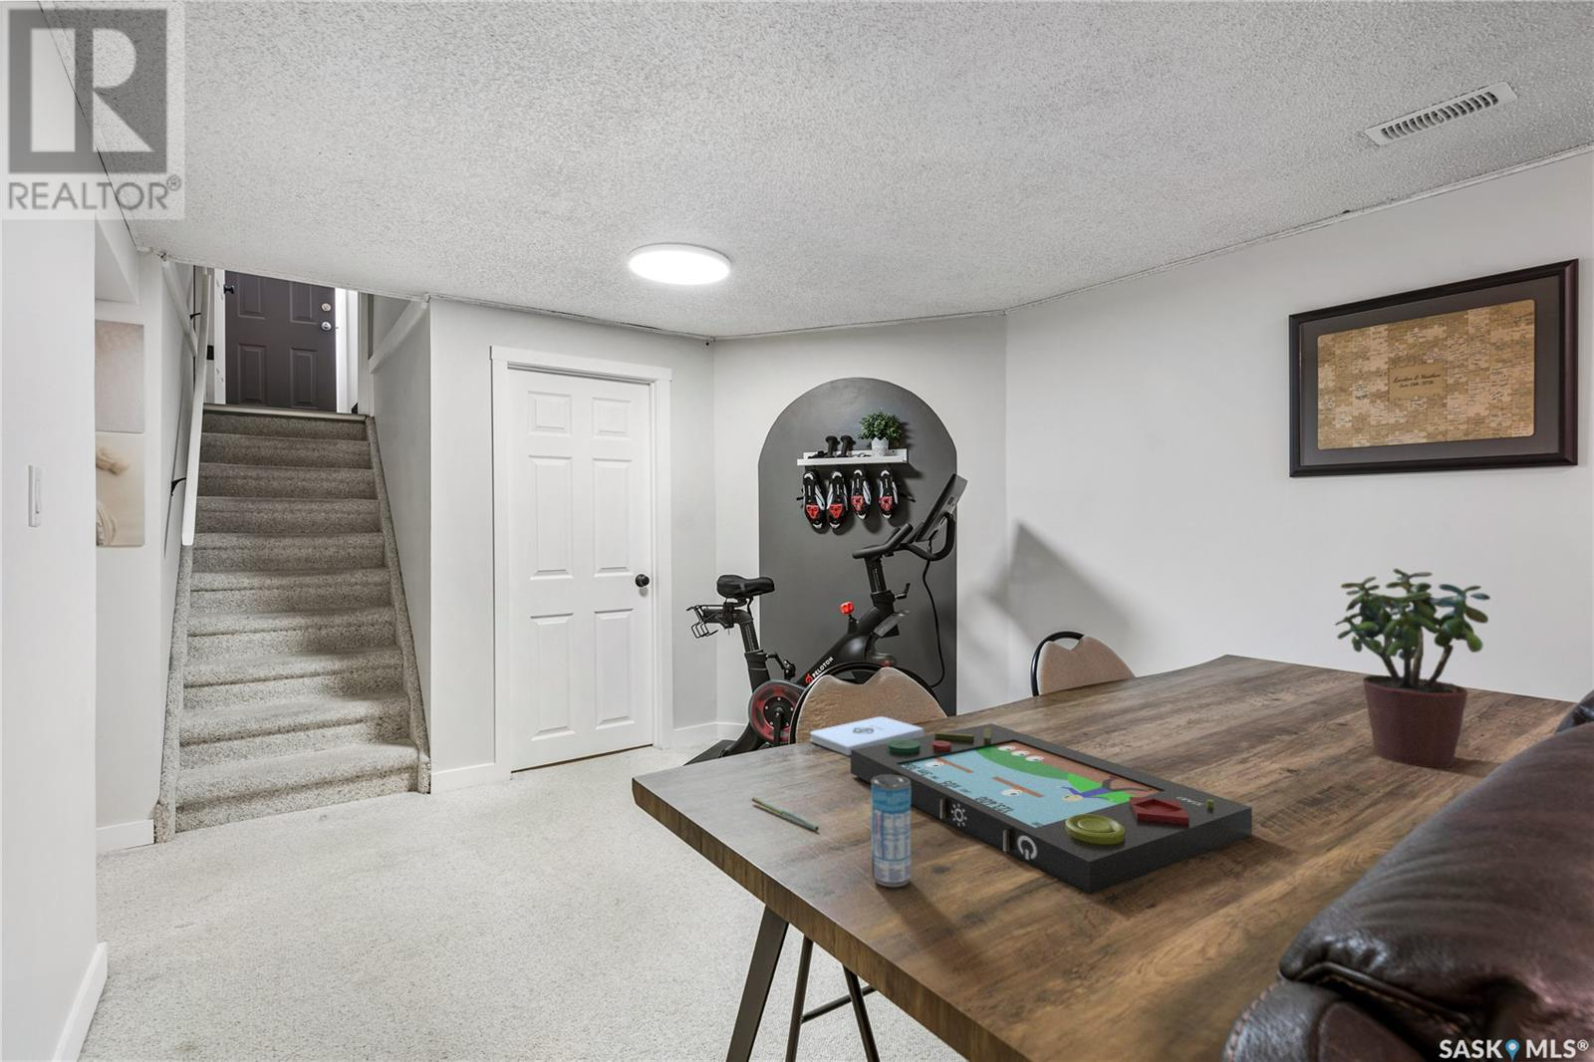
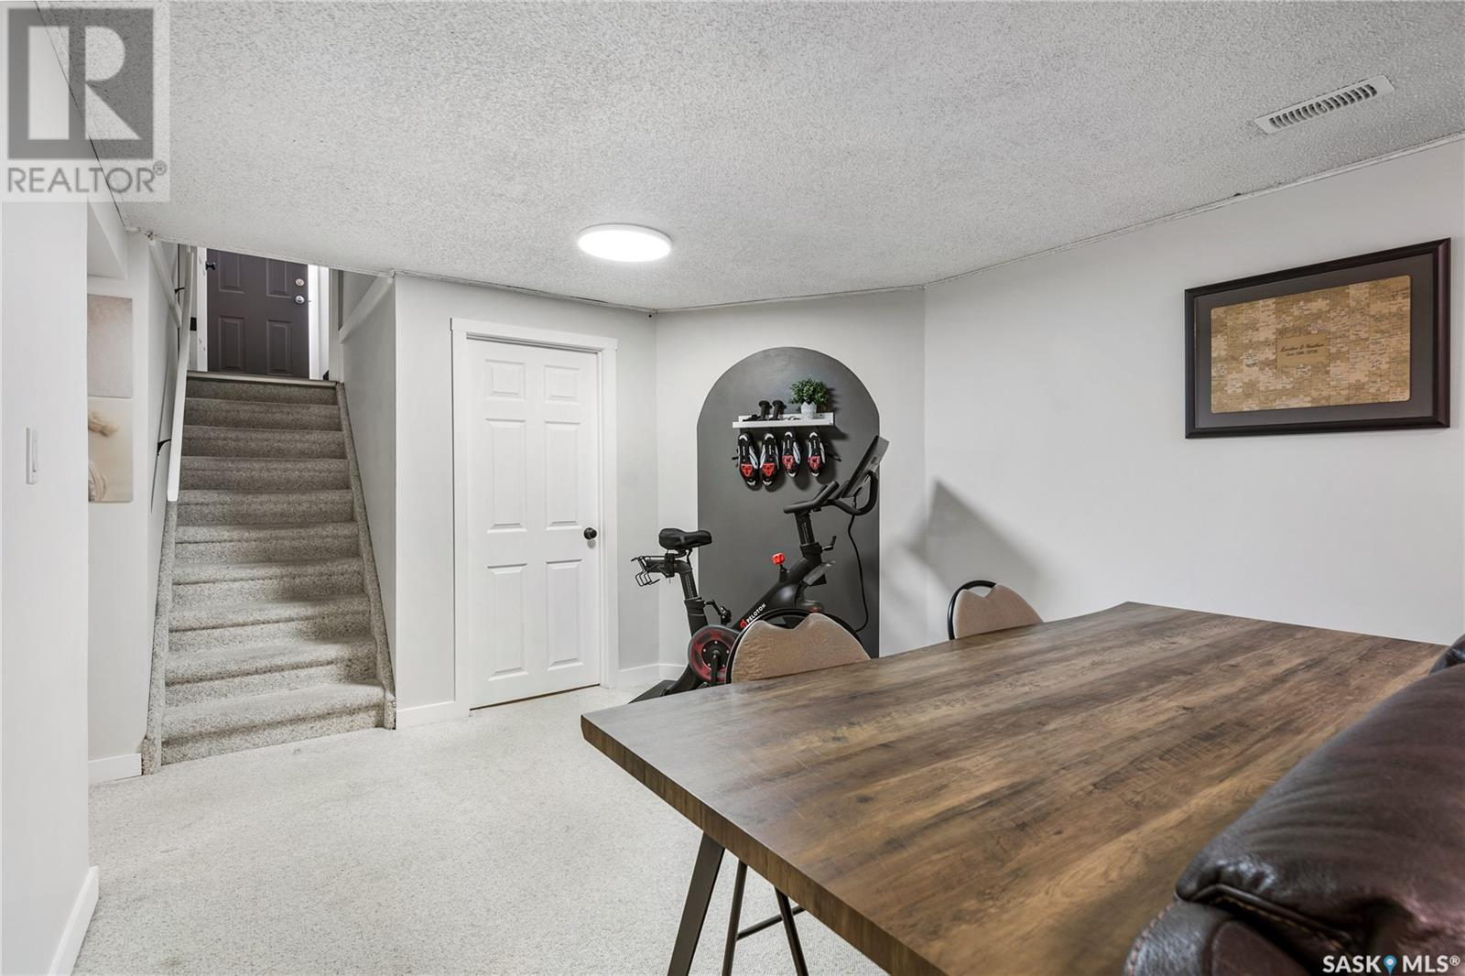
- potted plant [1334,568,1491,768]
- notepad [809,715,924,756]
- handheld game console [850,722,1254,896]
- beverage can [871,775,913,888]
- pen [751,796,819,832]
